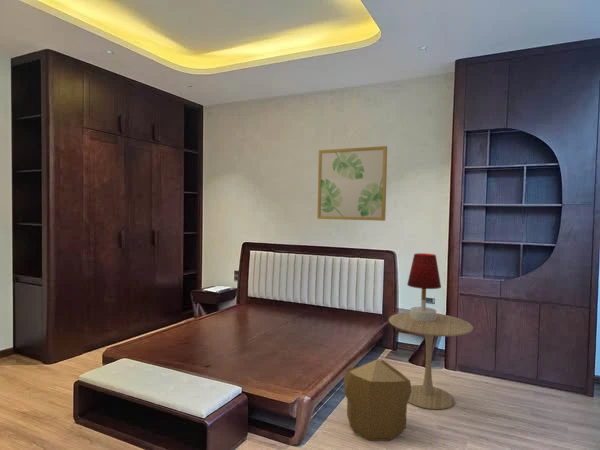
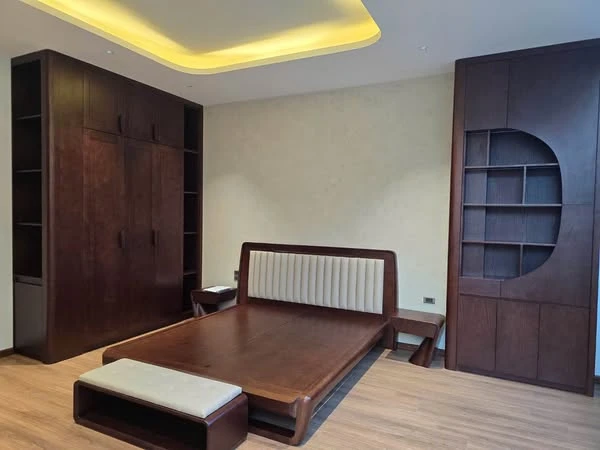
- wall art [316,145,388,222]
- table lamp [406,252,442,322]
- side table [388,311,474,410]
- pouf [343,358,412,442]
